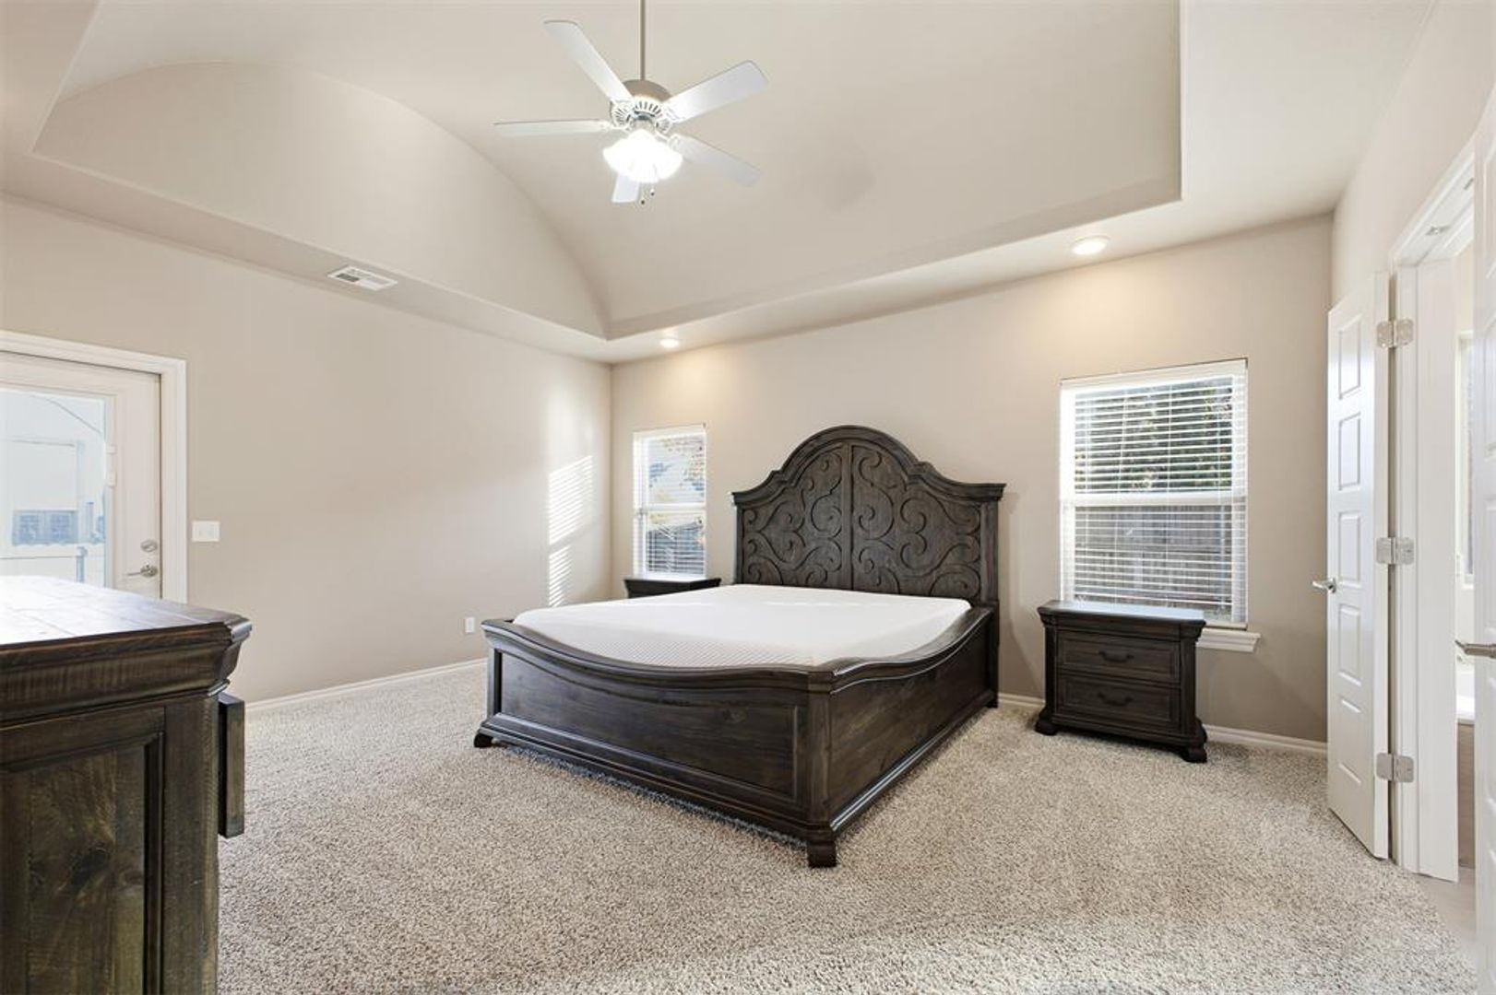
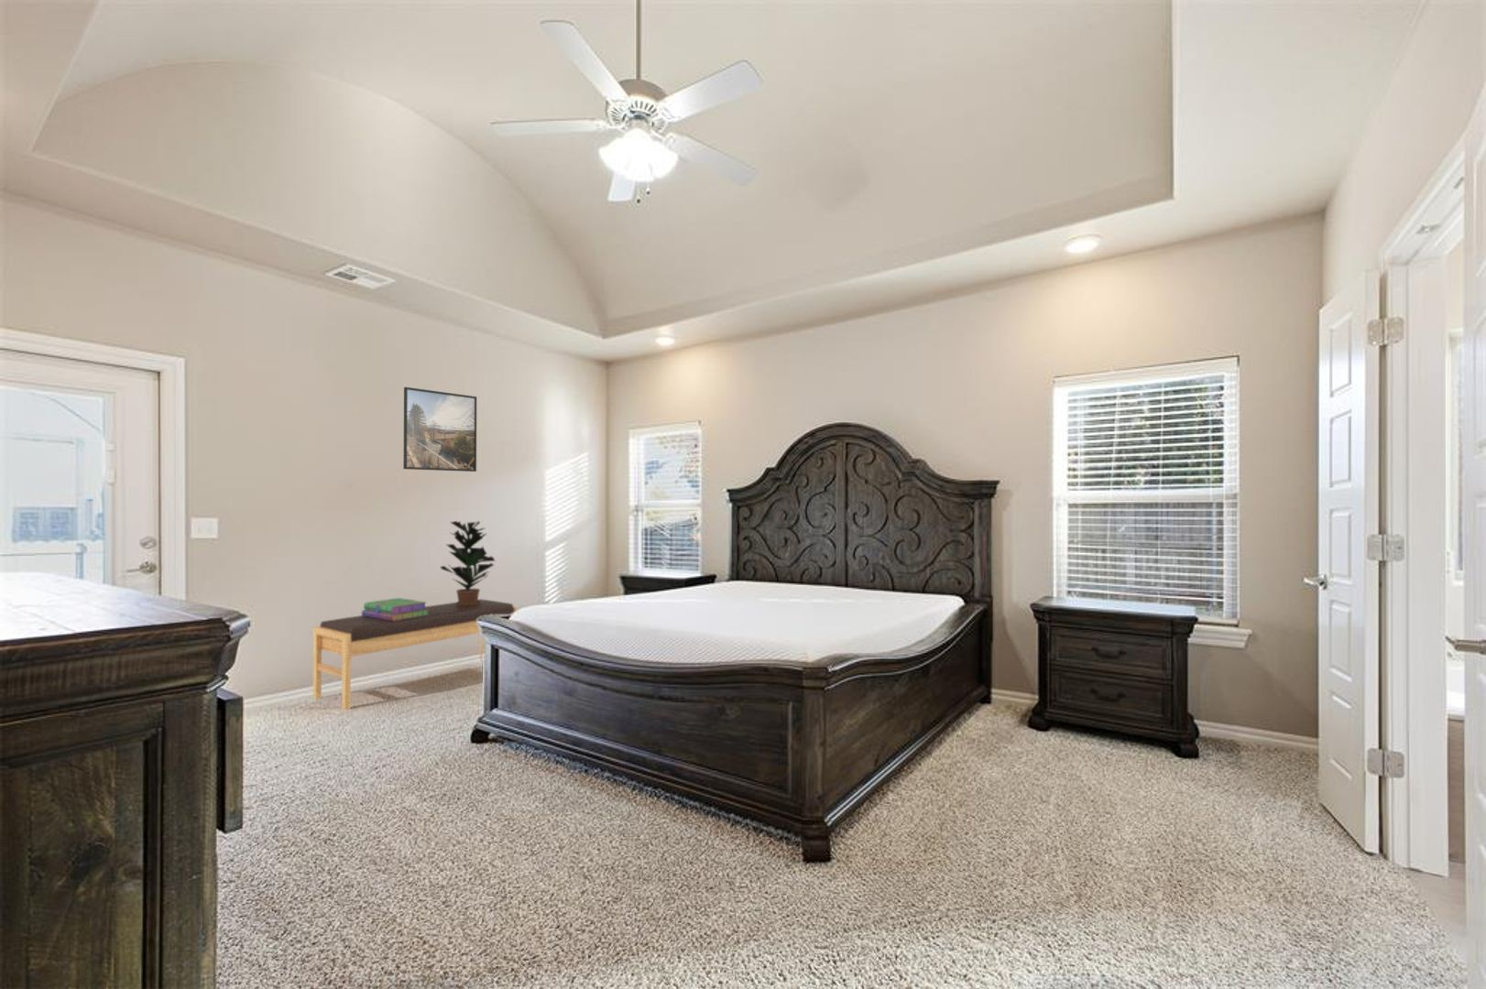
+ stack of books [361,597,428,620]
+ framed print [402,386,477,472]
+ potted plant [438,520,497,607]
+ bench [312,598,519,711]
